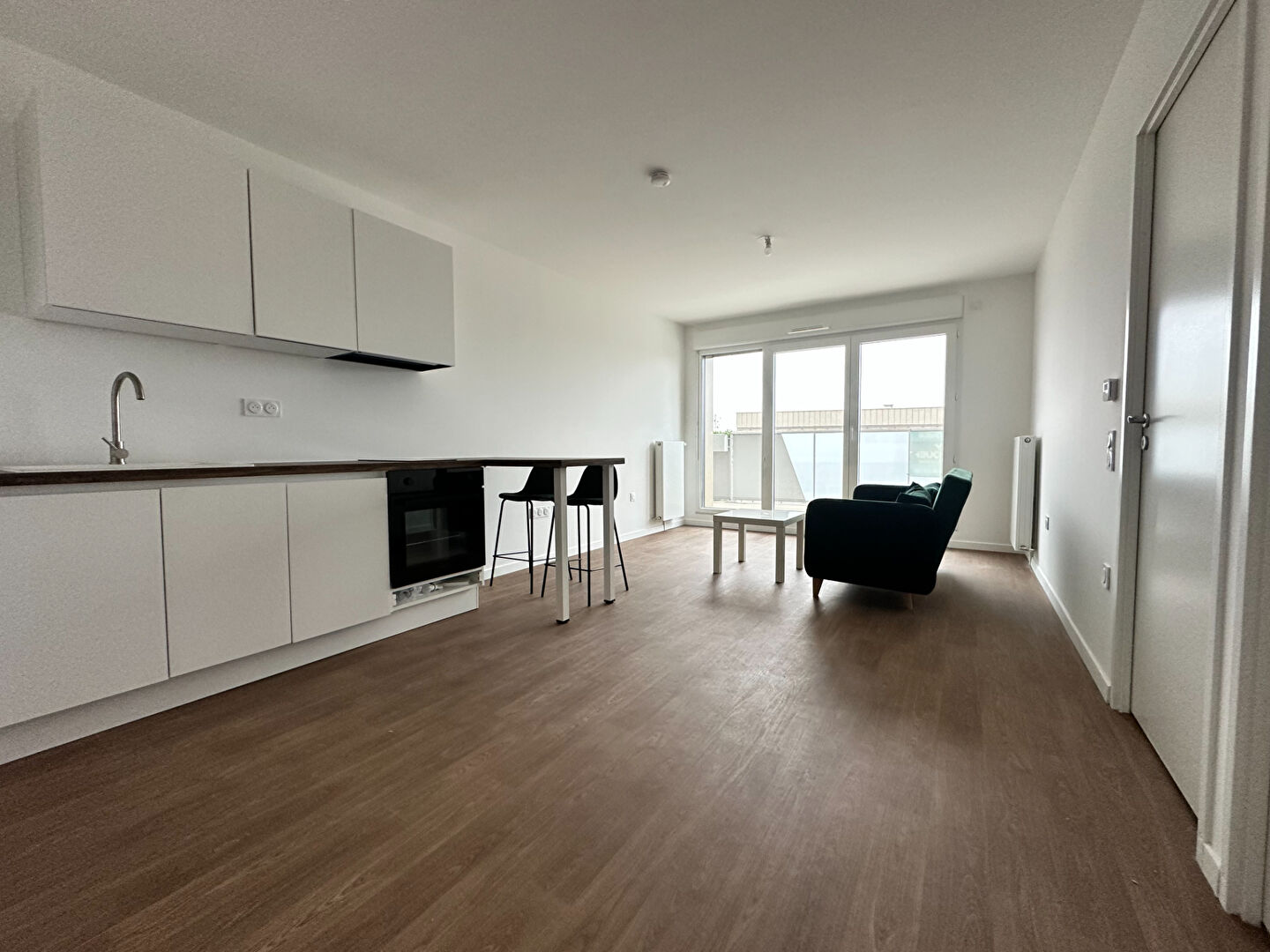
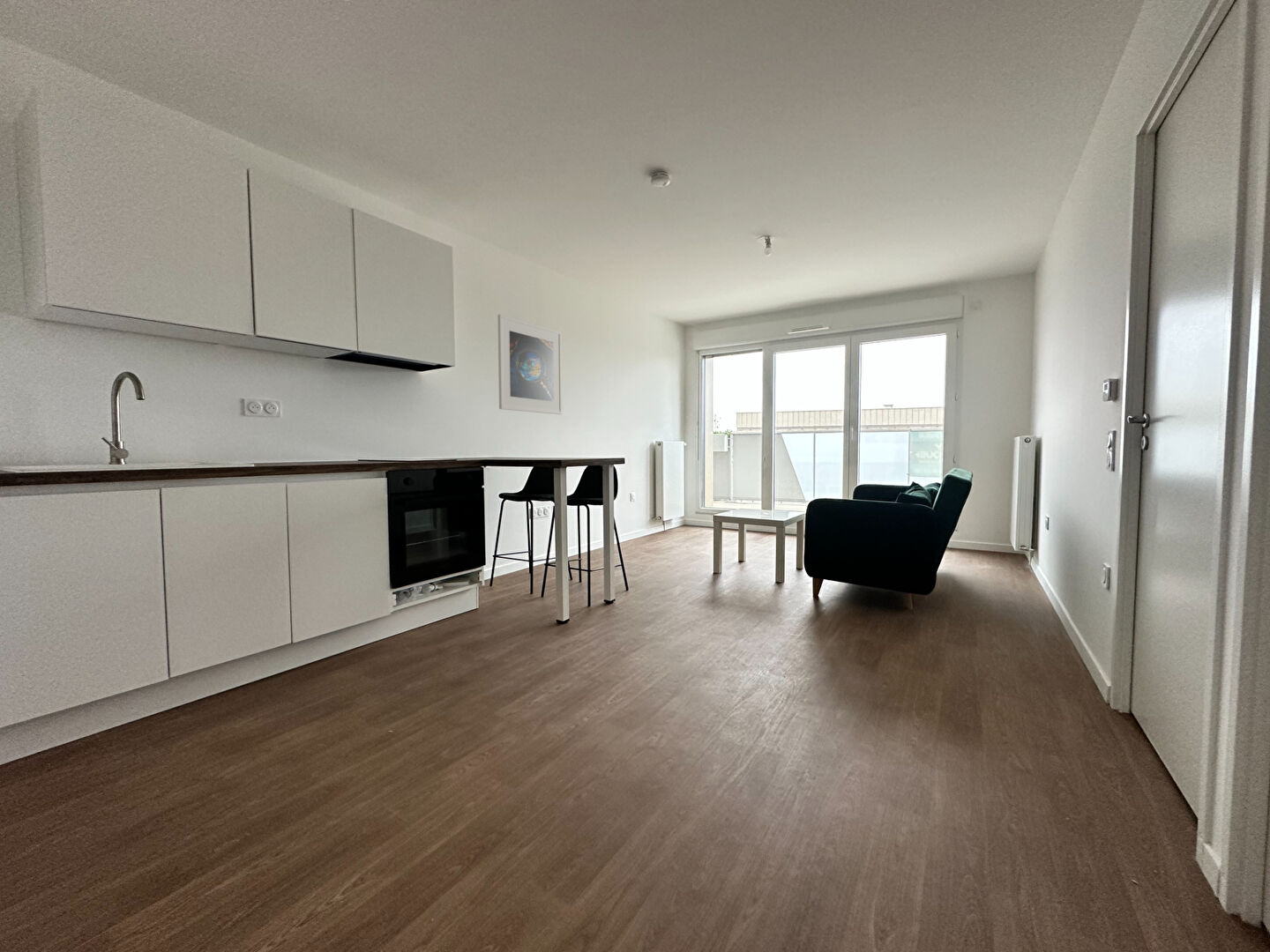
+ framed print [497,314,563,415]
